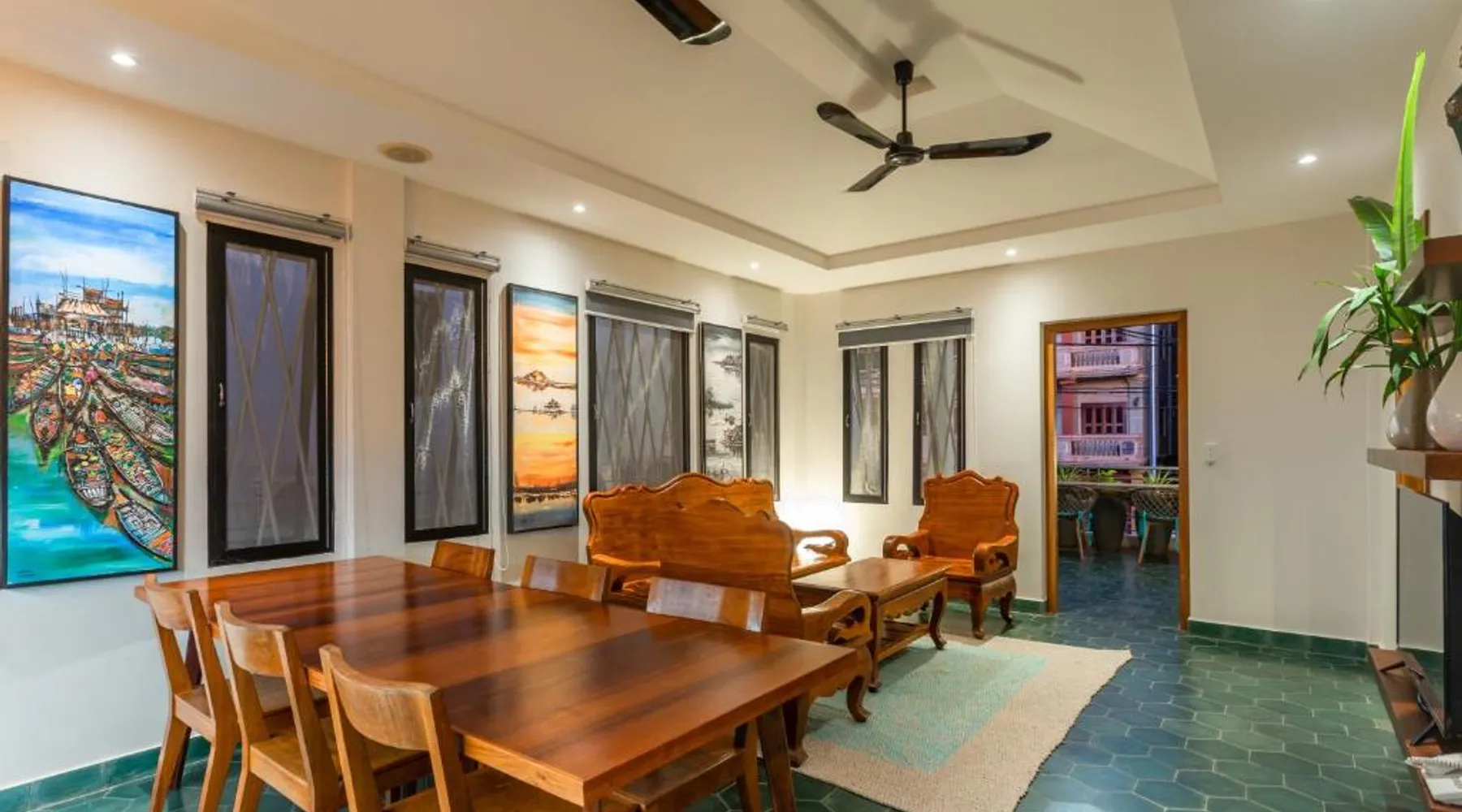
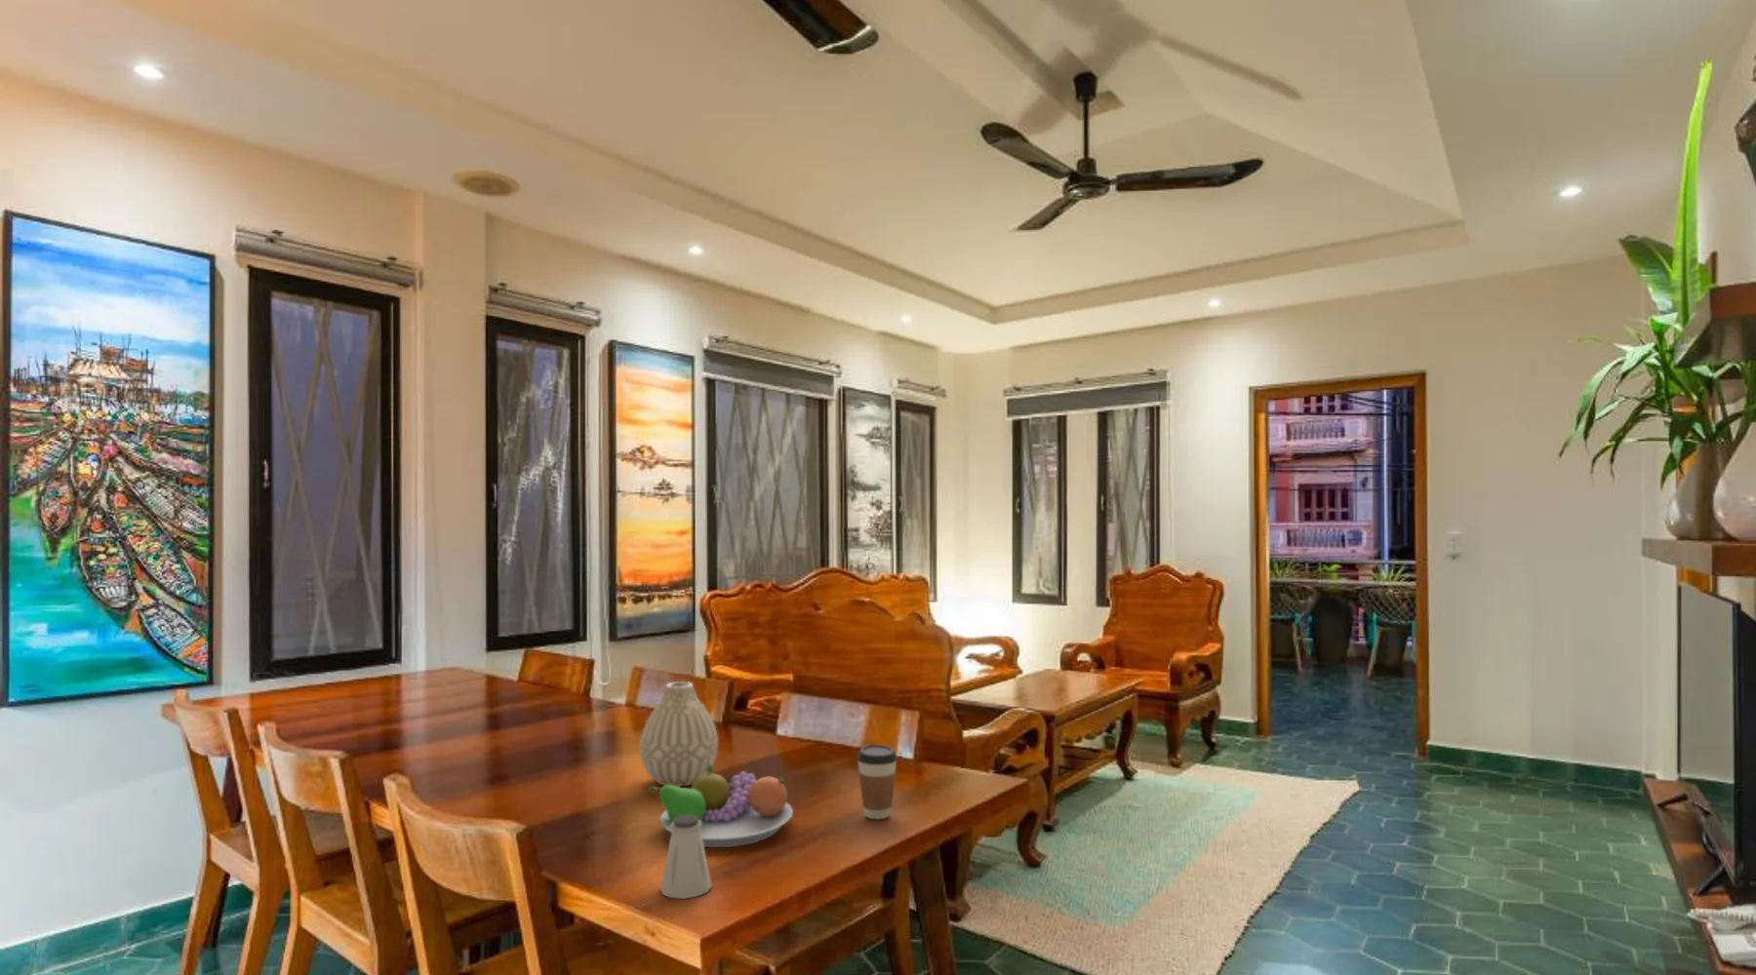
+ vase [639,681,719,788]
+ saltshaker [659,815,713,899]
+ coffee cup [856,744,898,820]
+ fruit bowl [647,764,794,848]
